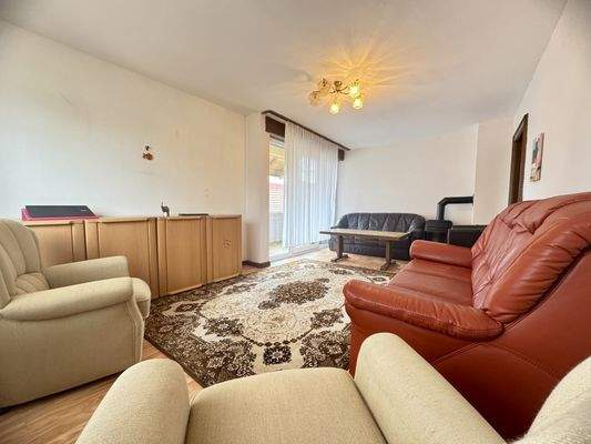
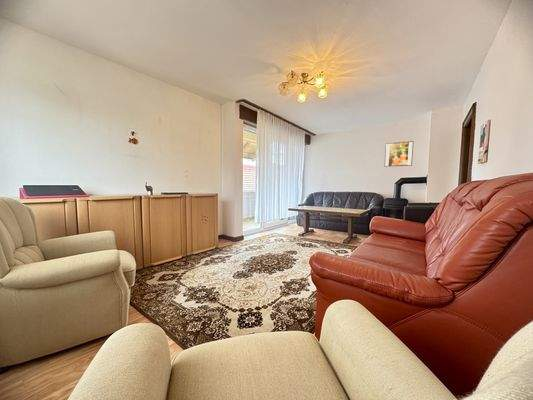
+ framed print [383,140,415,168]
